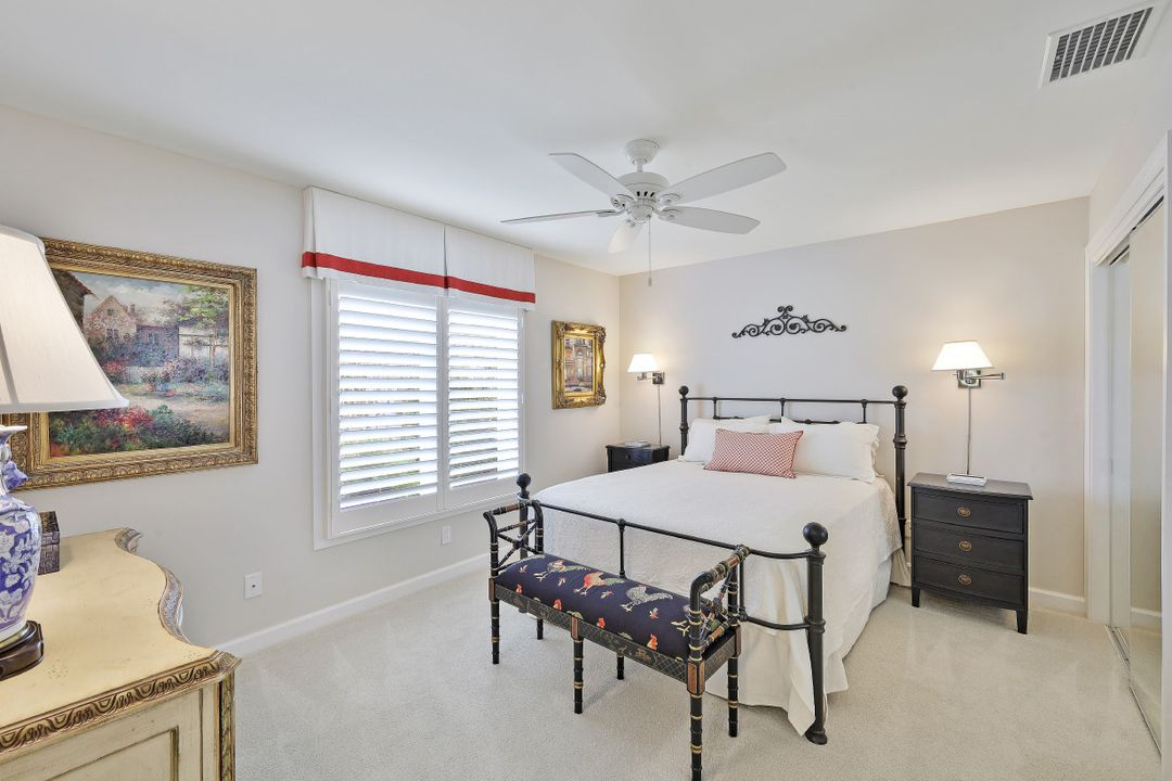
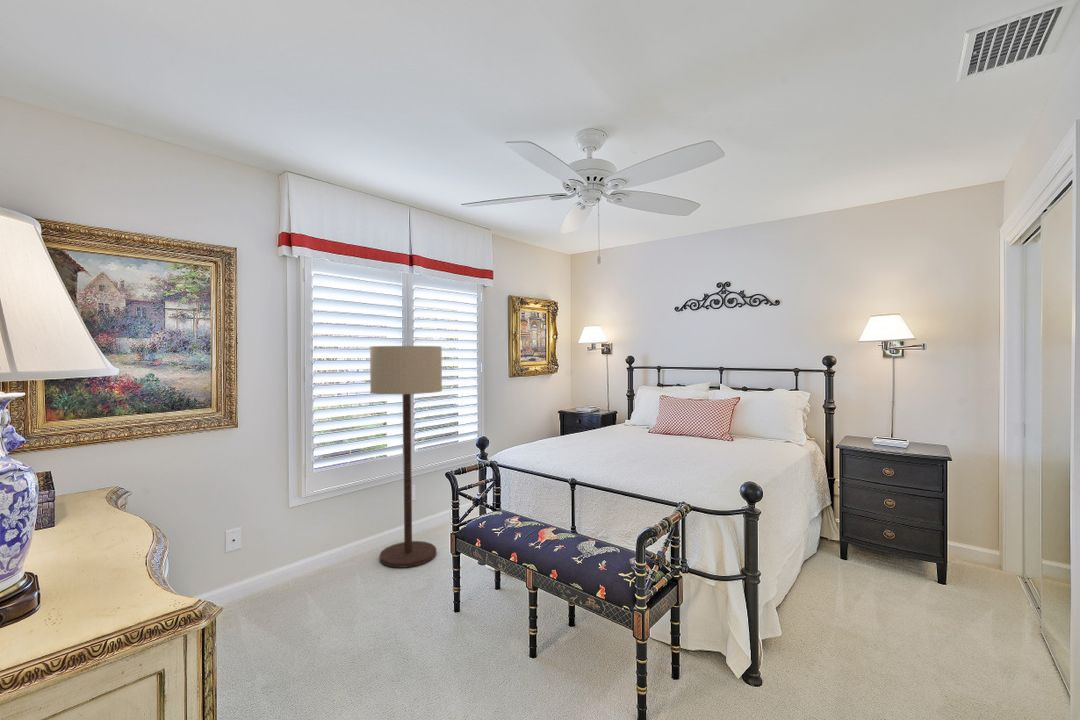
+ floor lamp [369,345,443,569]
